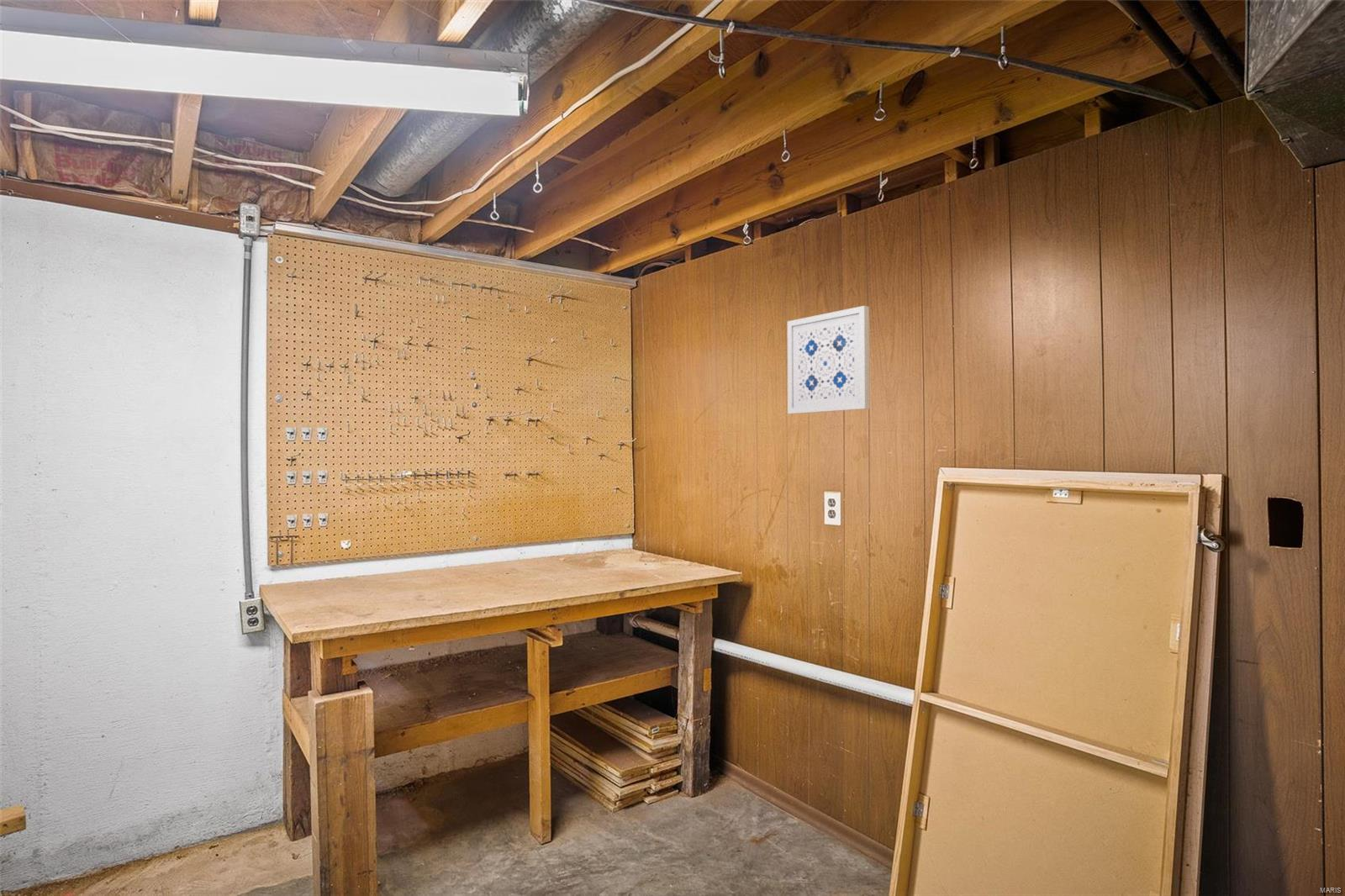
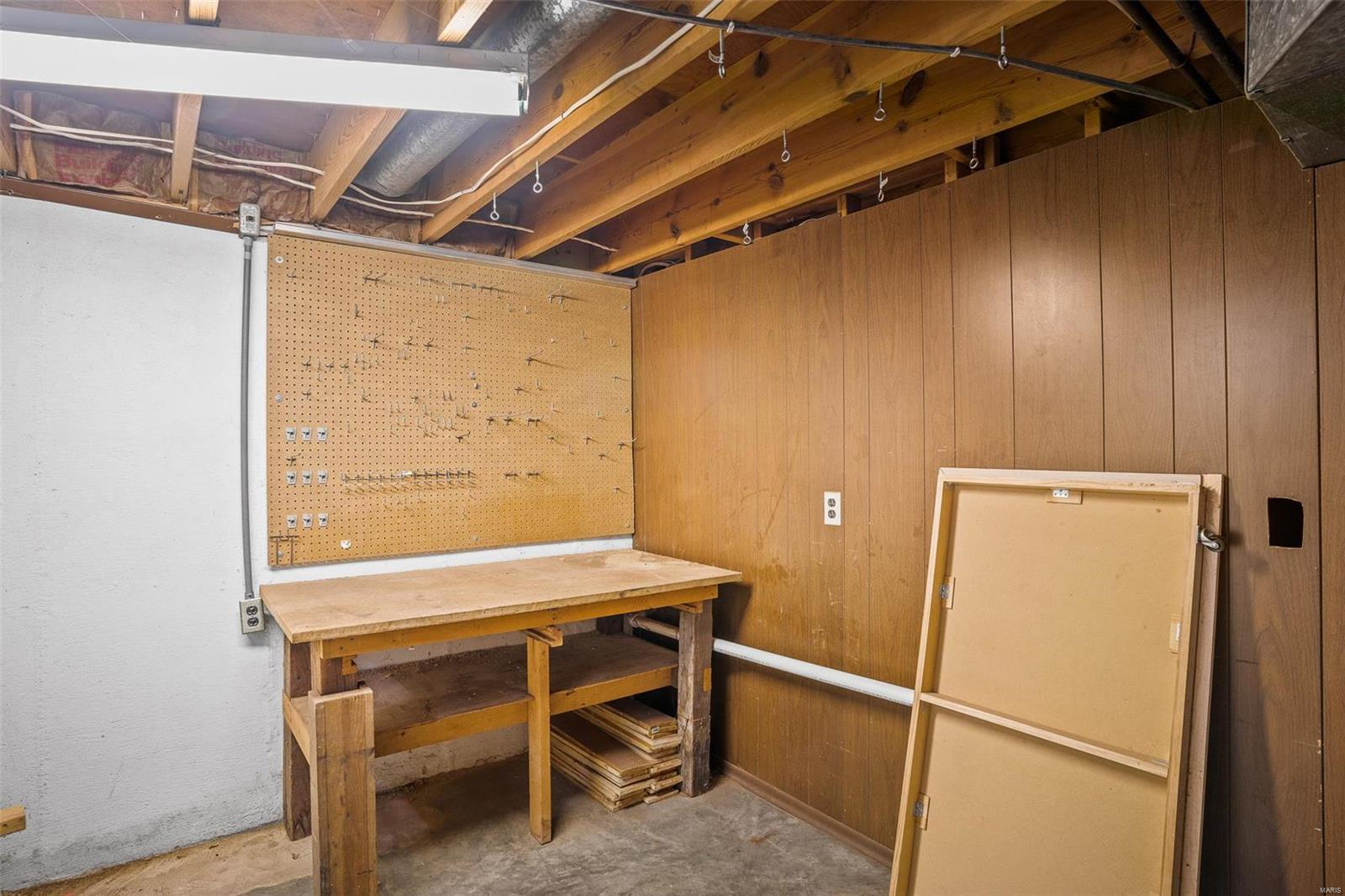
- wall art [787,305,871,414]
